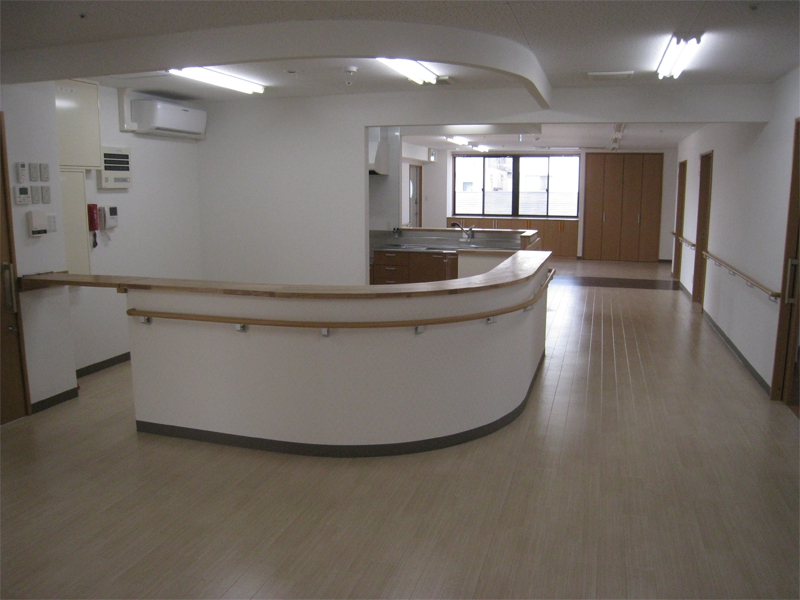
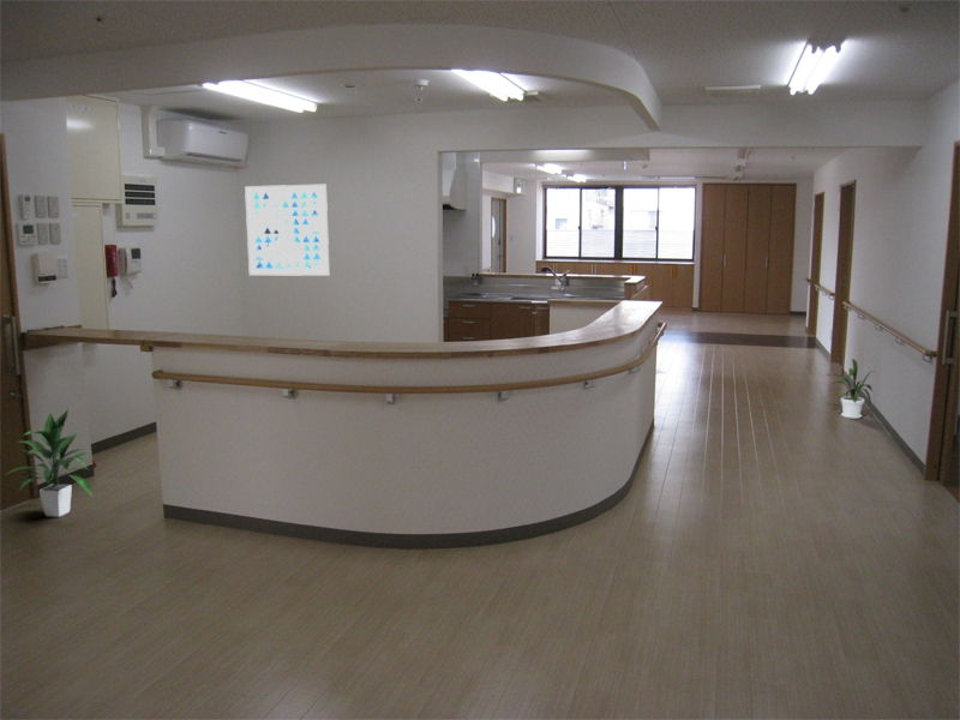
+ house plant [824,358,875,420]
+ wall art [244,184,330,277]
+ indoor plant [5,408,94,518]
